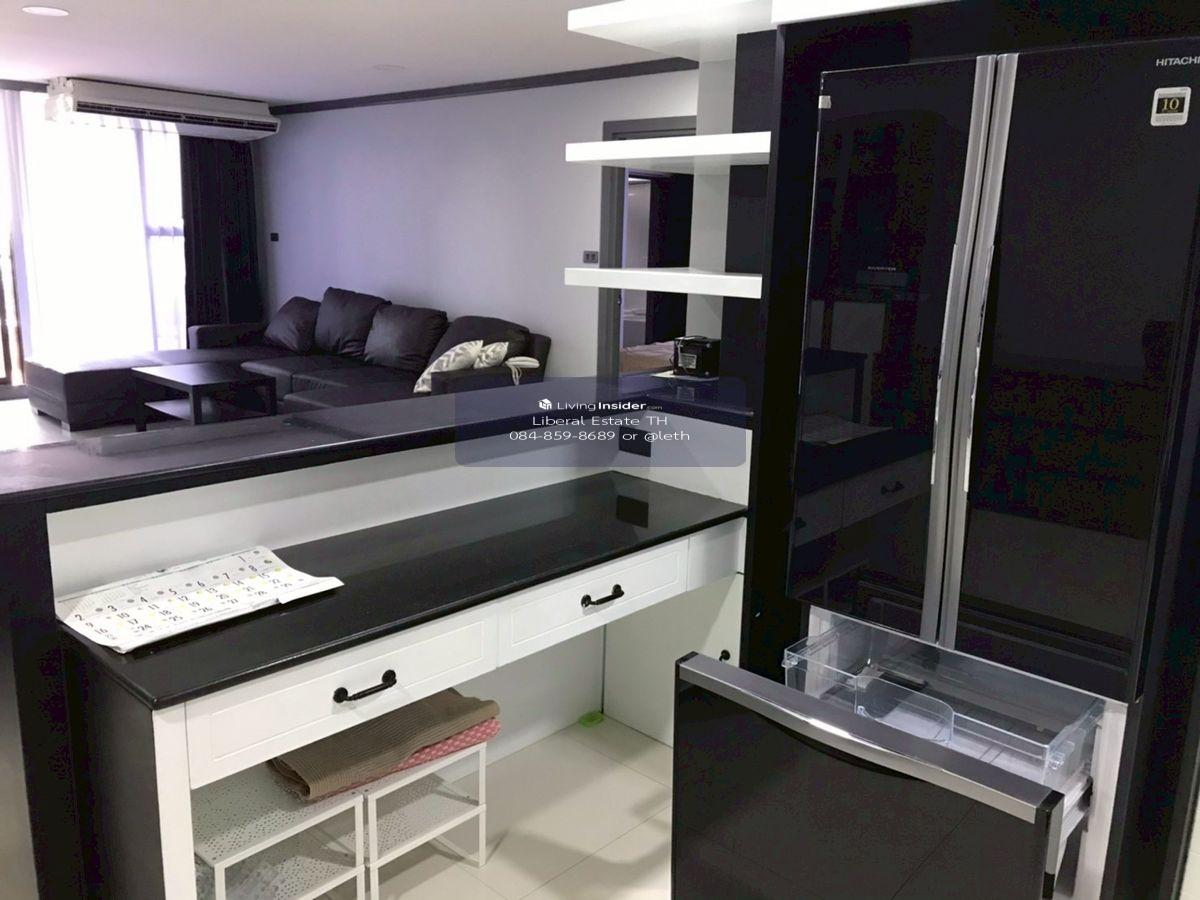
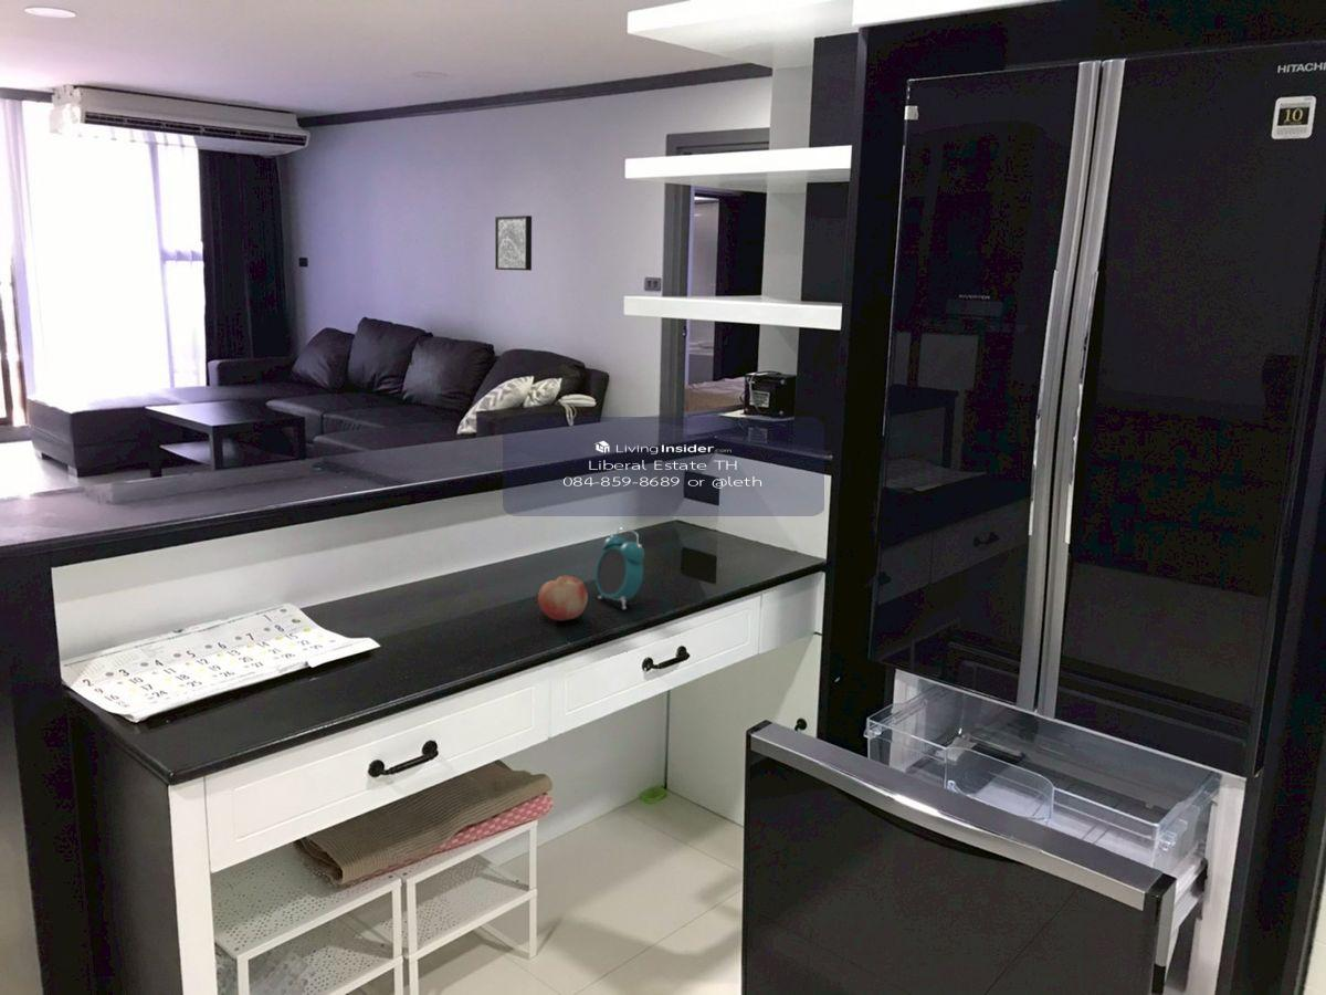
+ alarm clock [594,526,645,610]
+ wall art [494,214,533,272]
+ fruit [537,574,589,621]
